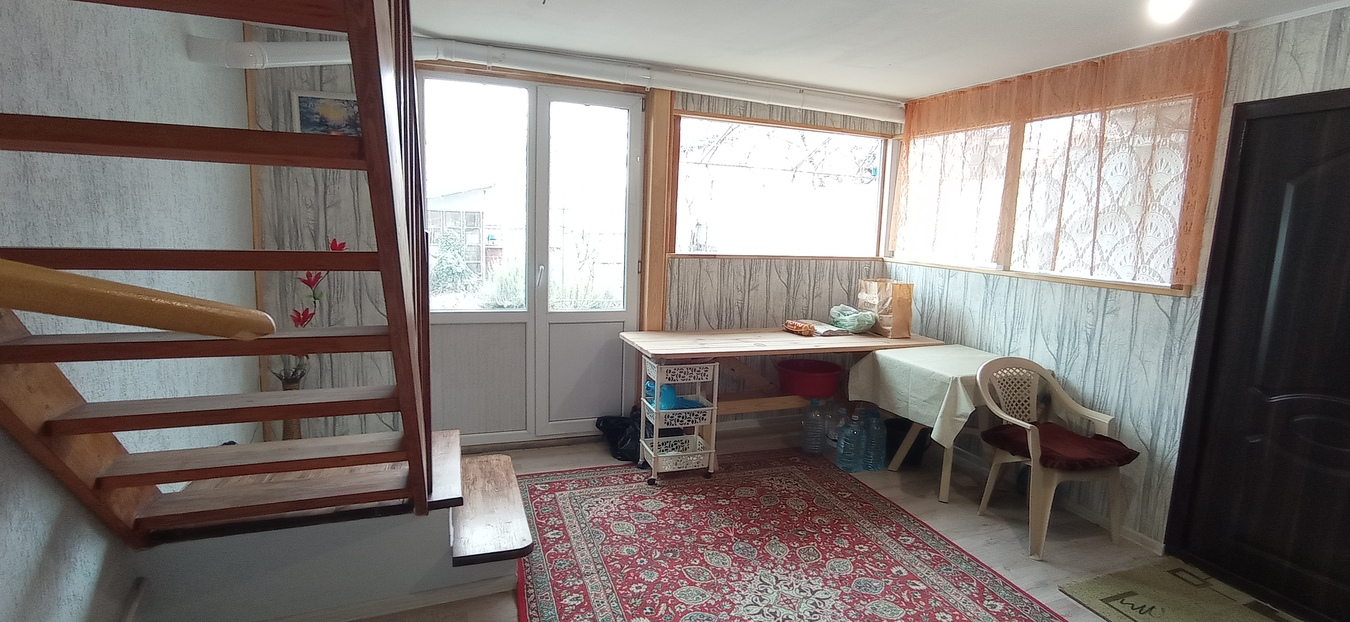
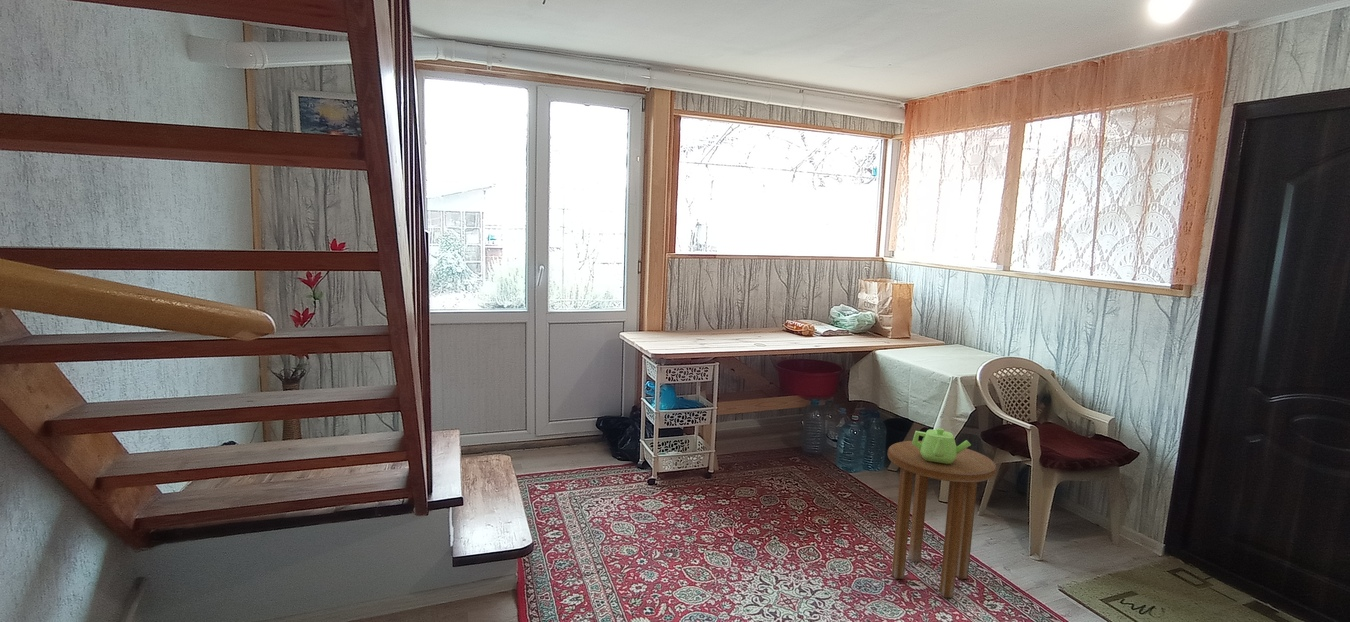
+ teapot [912,427,972,464]
+ side table [887,440,998,598]
